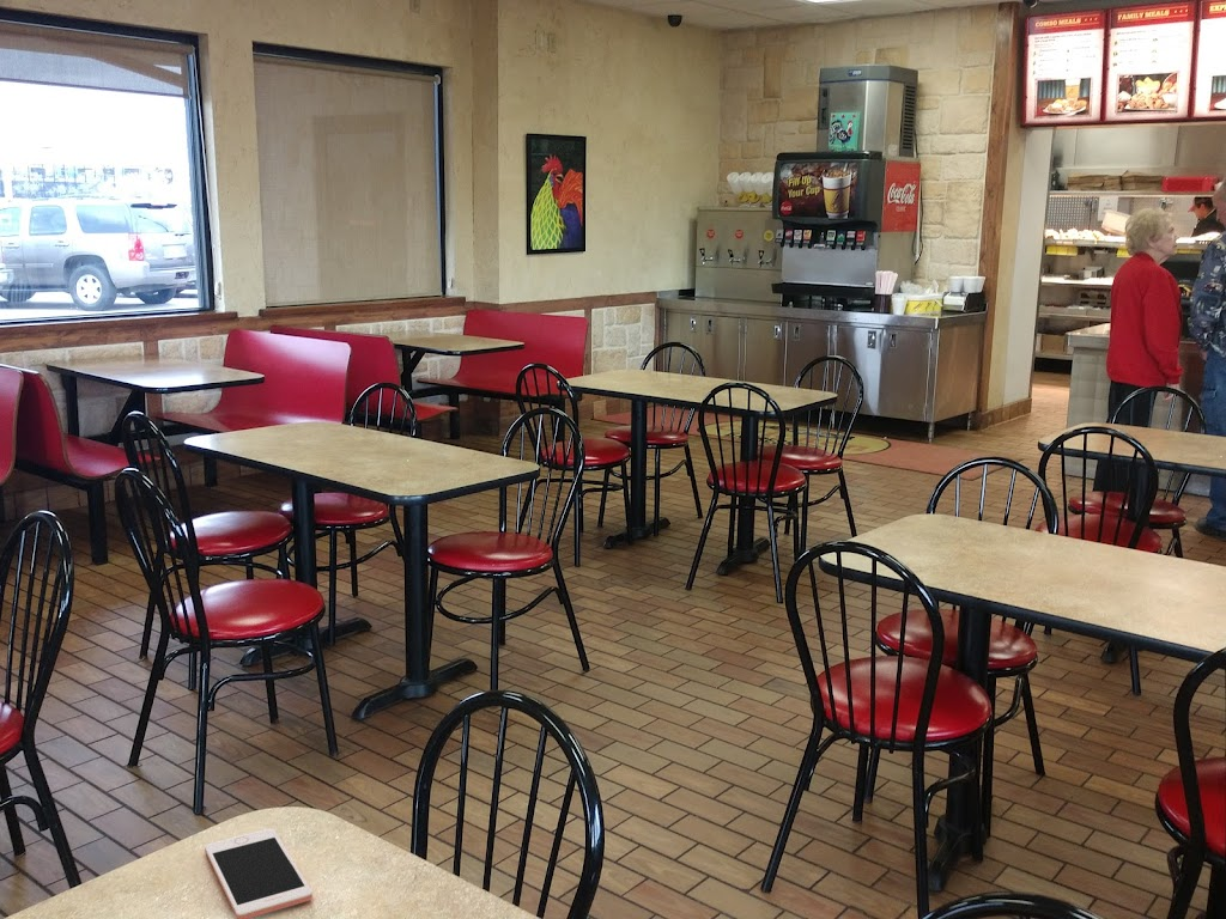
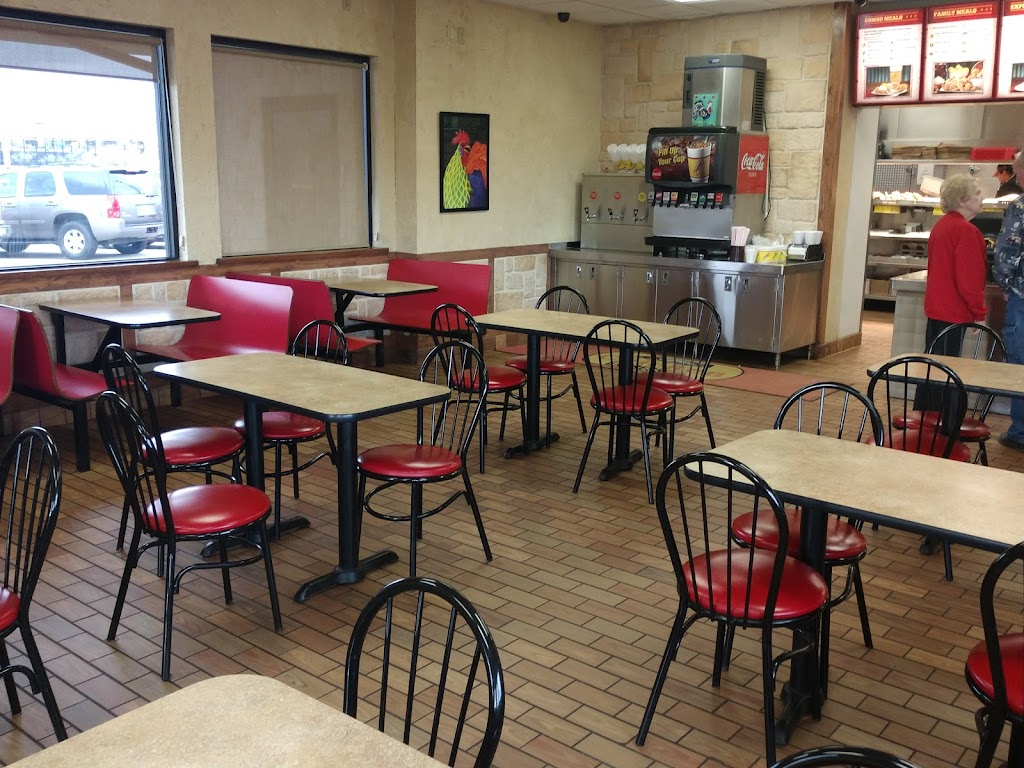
- cell phone [204,827,314,919]
